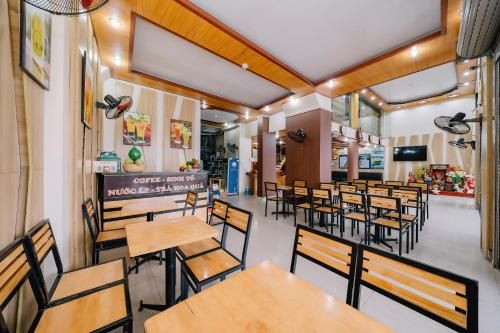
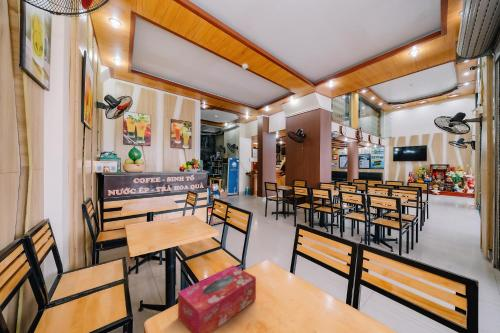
+ tissue box [177,264,257,333]
